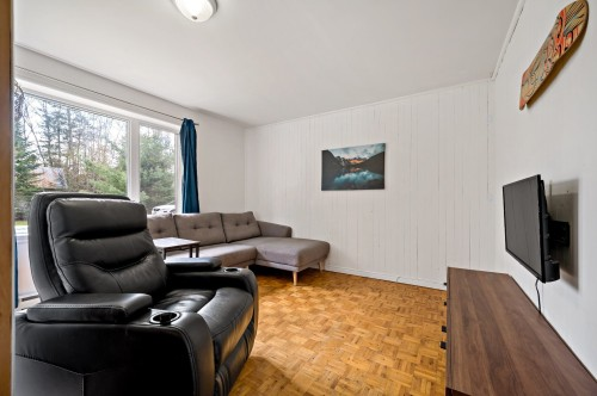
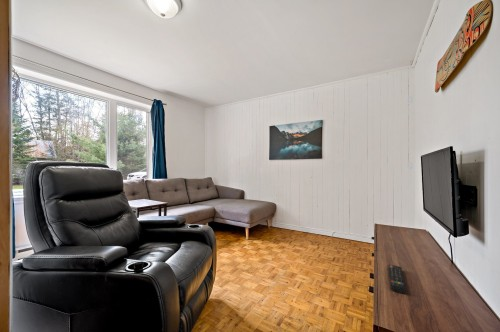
+ remote control [388,264,408,294]
